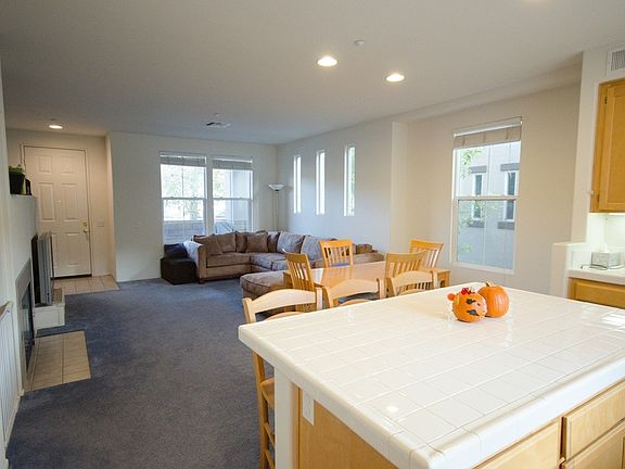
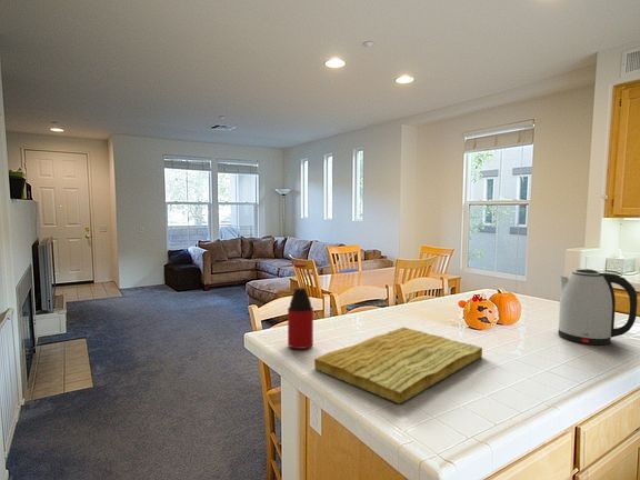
+ kettle [557,268,639,346]
+ cutting board [313,327,483,406]
+ bottle [287,262,314,350]
